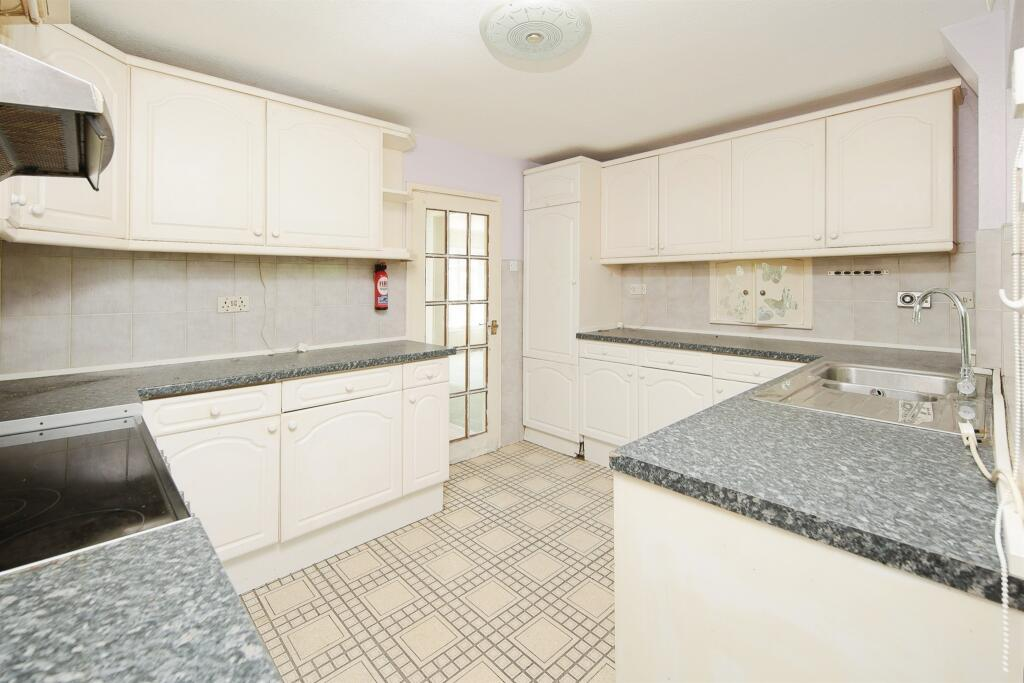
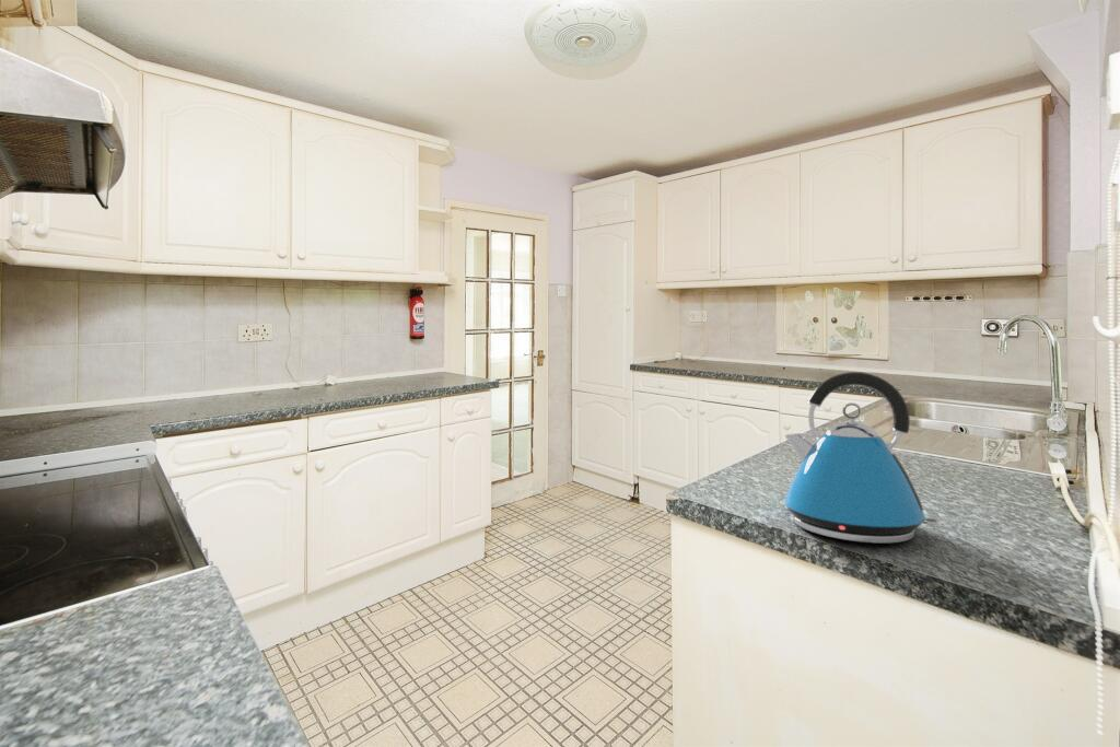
+ kettle [783,371,941,545]
